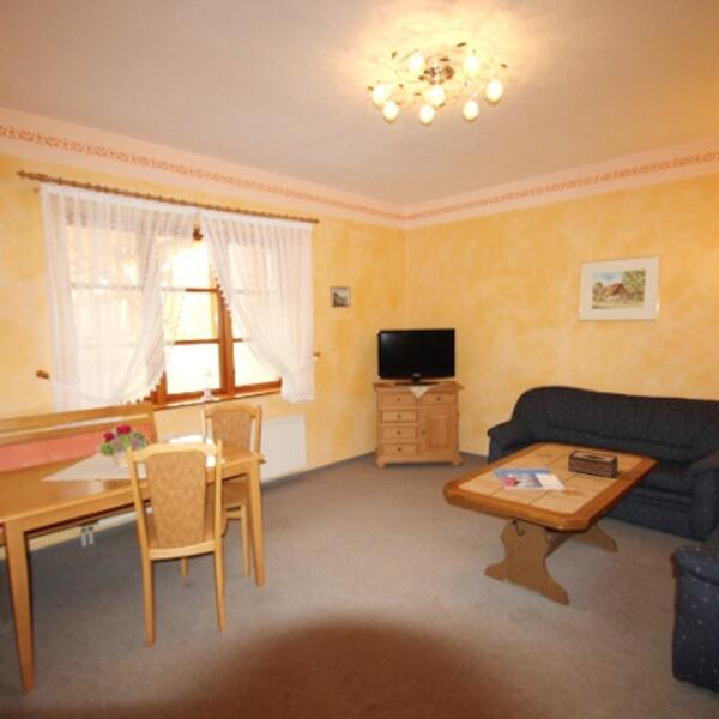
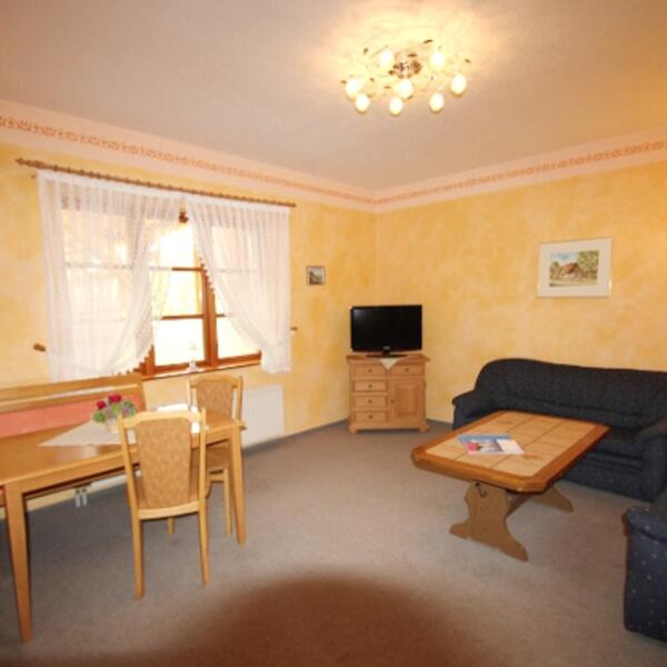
- tissue box [567,449,620,479]
